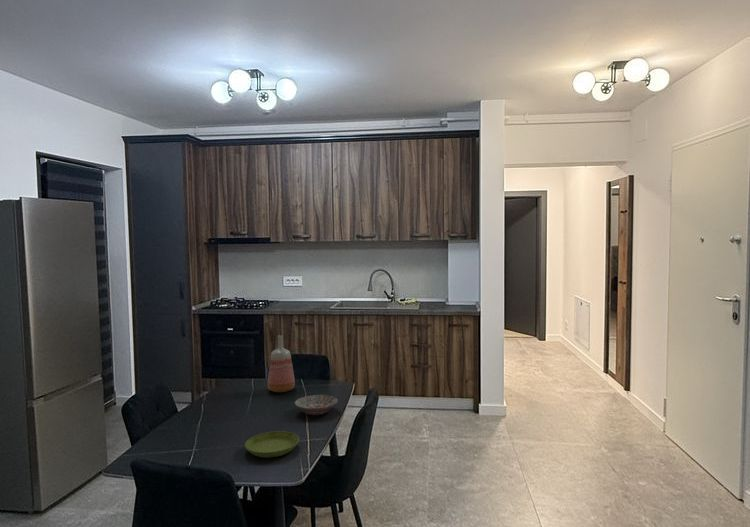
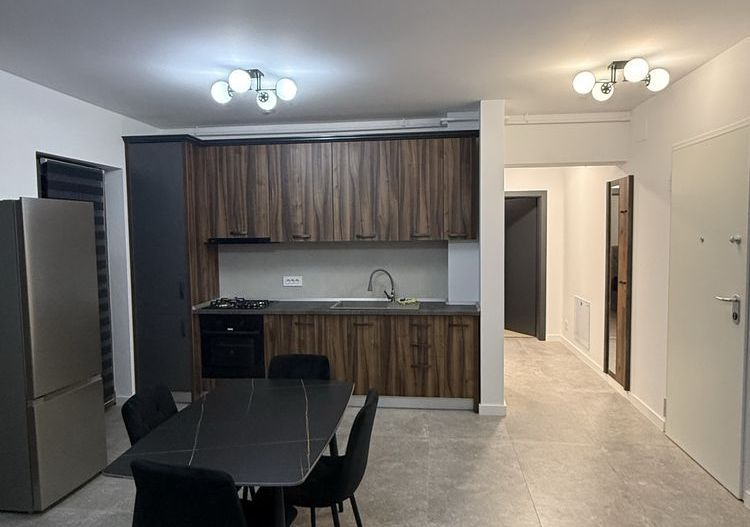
- saucer [244,430,300,458]
- vase [267,334,296,393]
- bowl [294,394,338,416]
